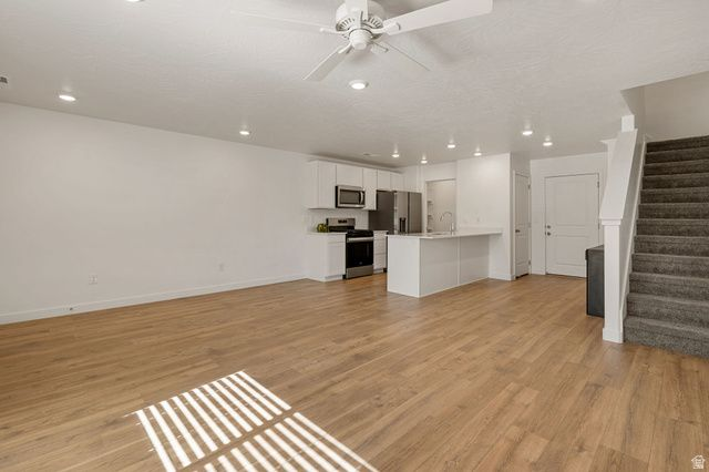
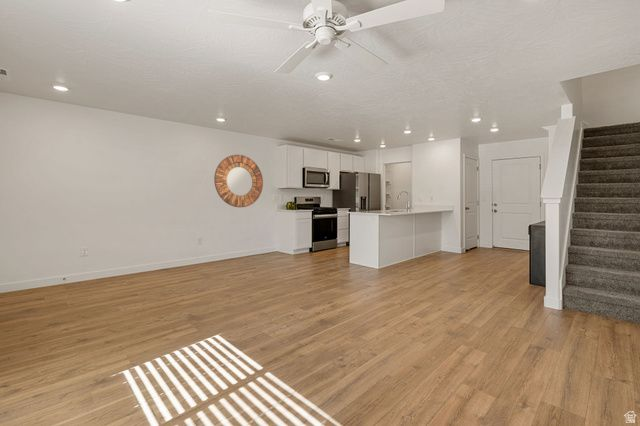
+ home mirror [213,154,264,208]
